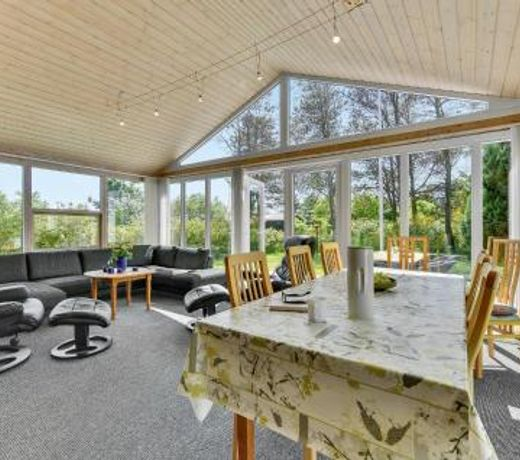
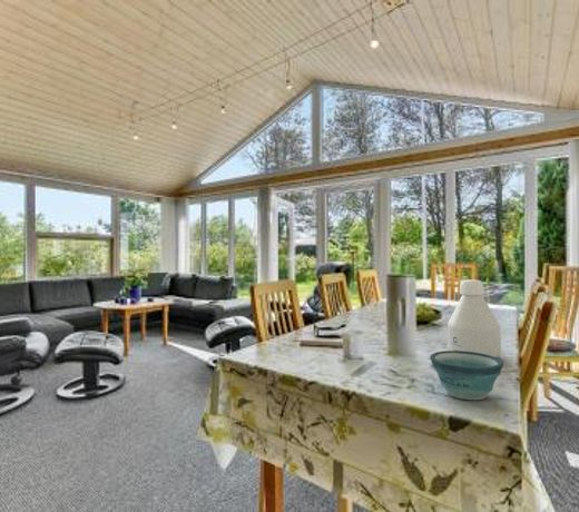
+ bottle [446,278,502,358]
+ bowl [429,349,504,401]
